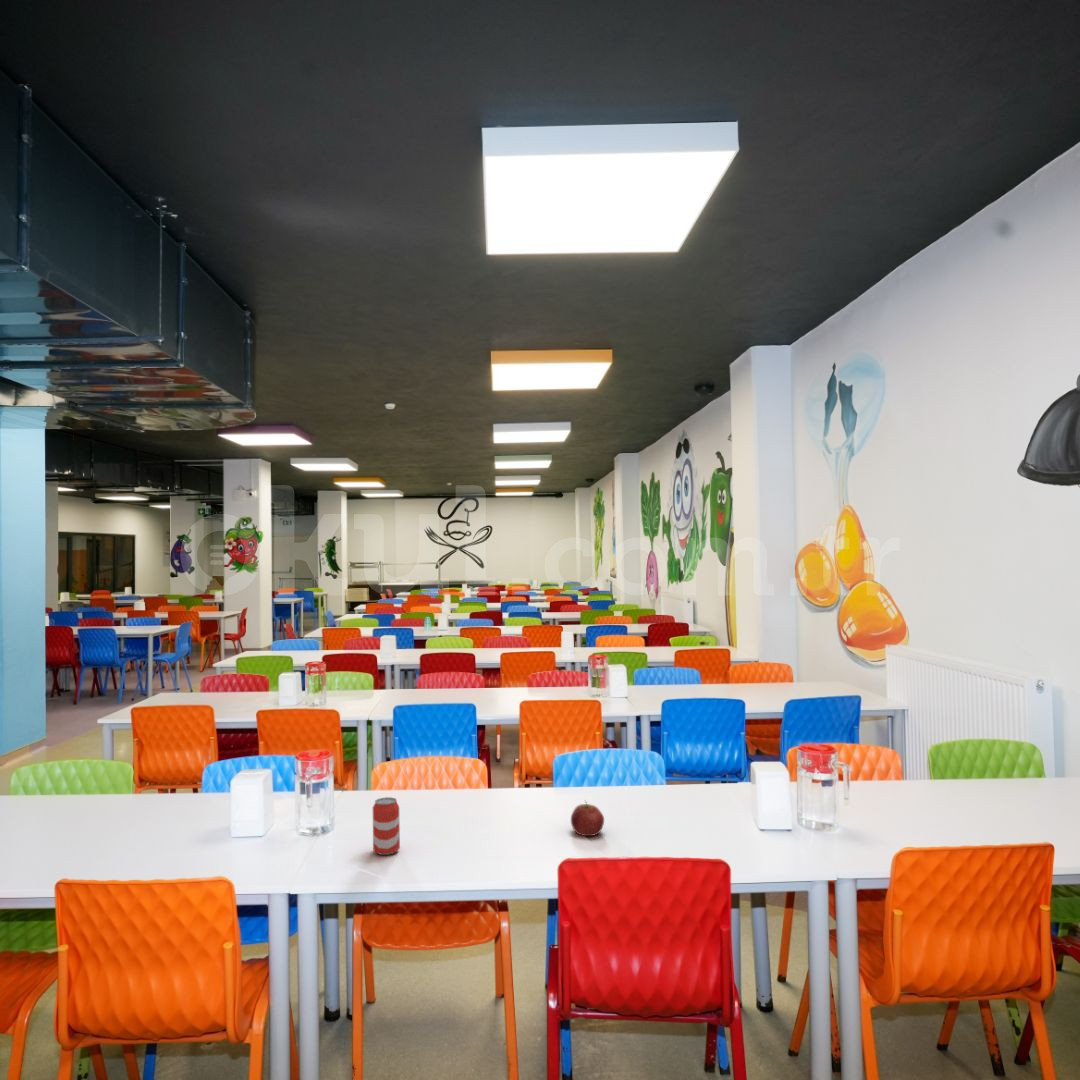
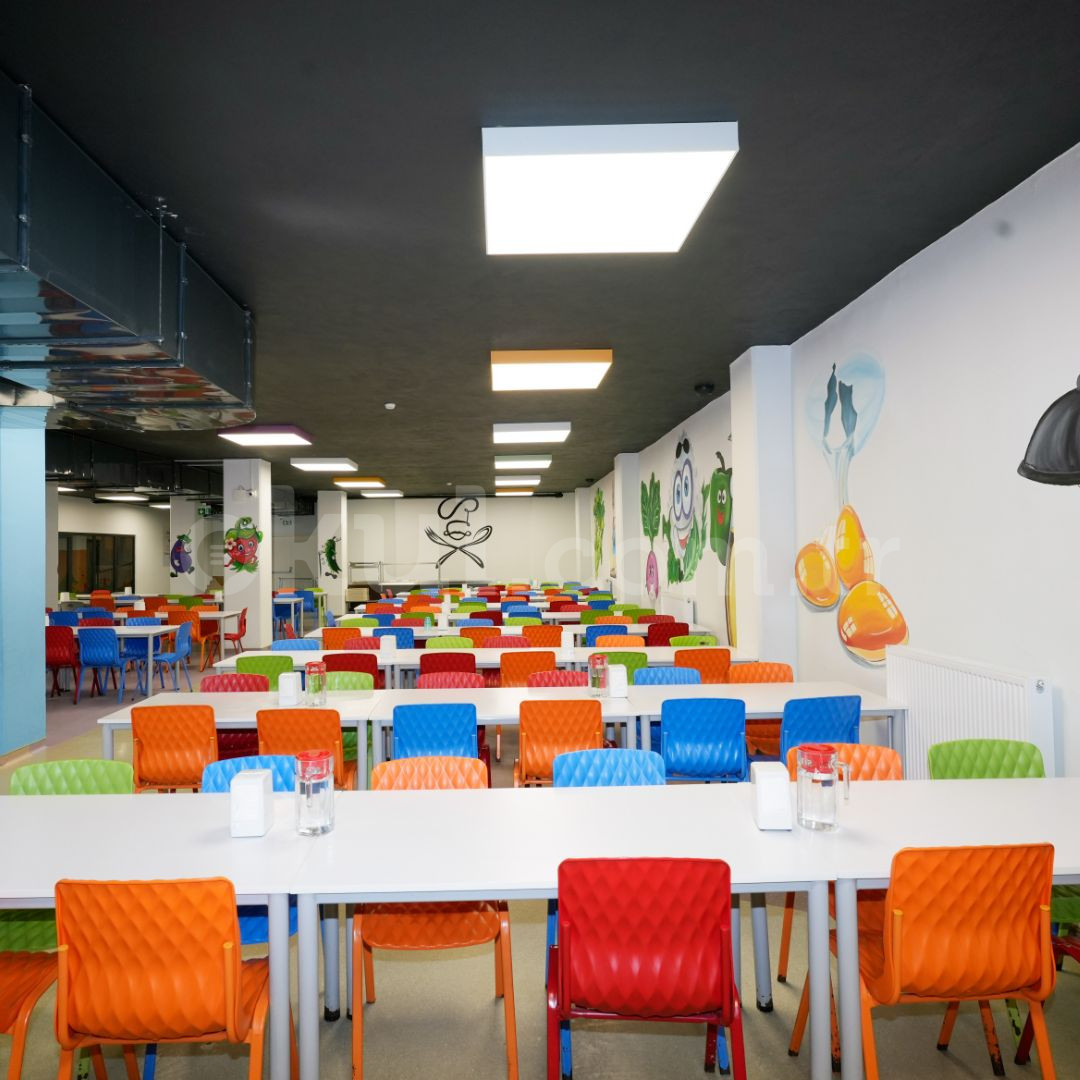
- beverage can [372,796,401,856]
- apple [570,799,605,837]
